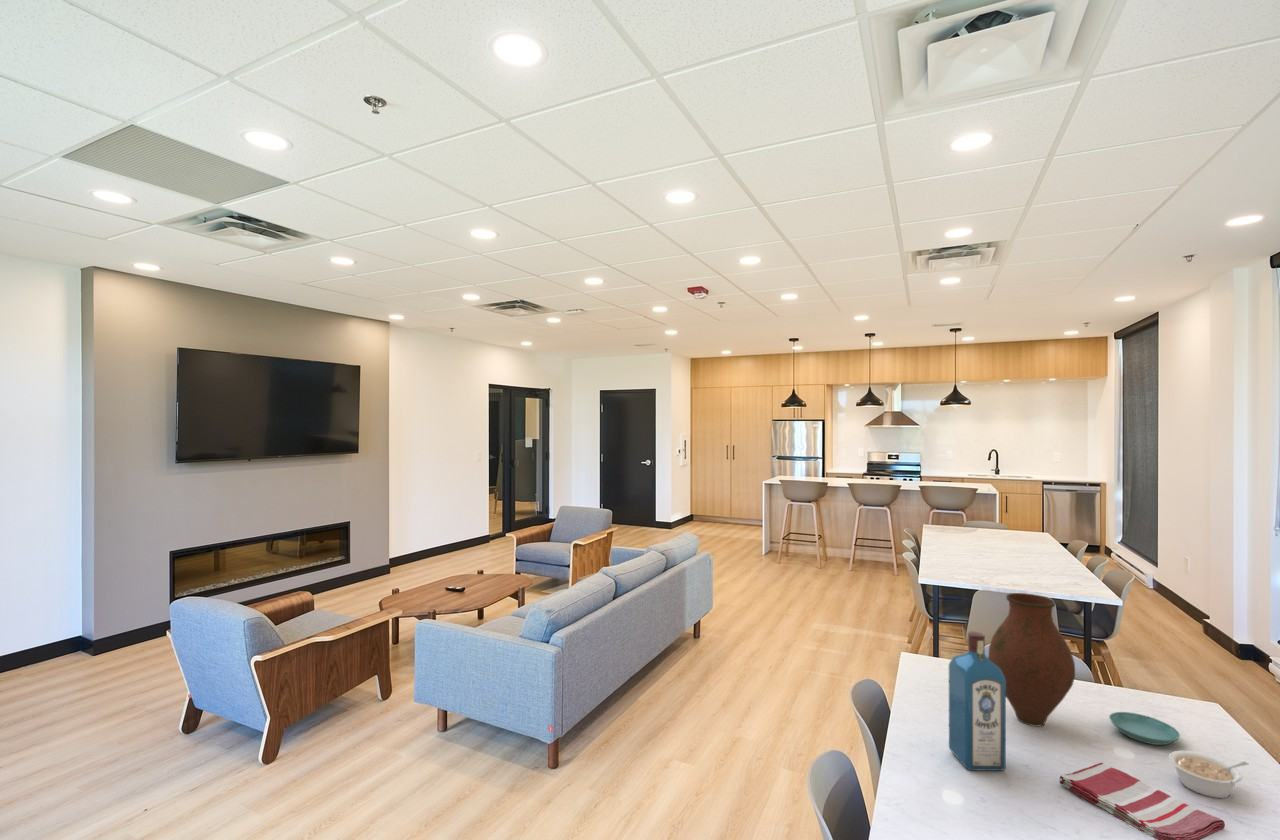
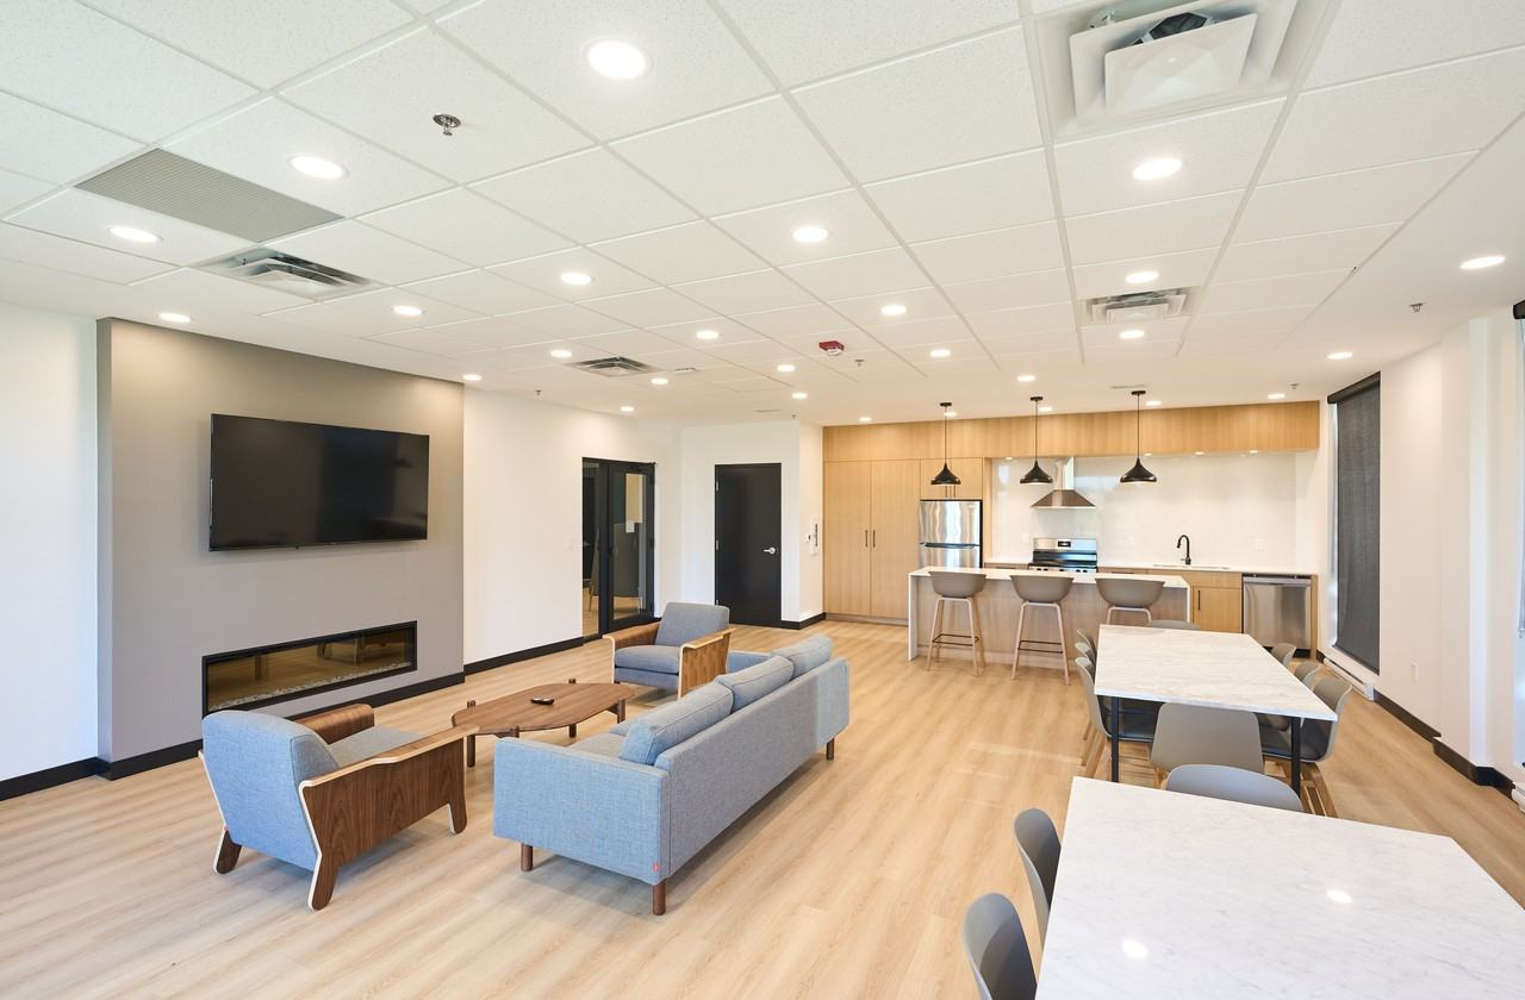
- liquor [948,630,1007,772]
- saucer [1108,711,1181,746]
- legume [1168,750,1250,799]
- vase [987,592,1076,727]
- dish towel [1058,762,1226,840]
